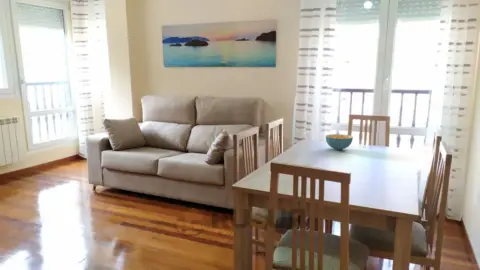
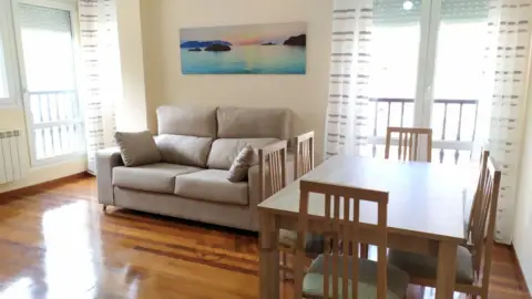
- cereal bowl [325,133,354,151]
